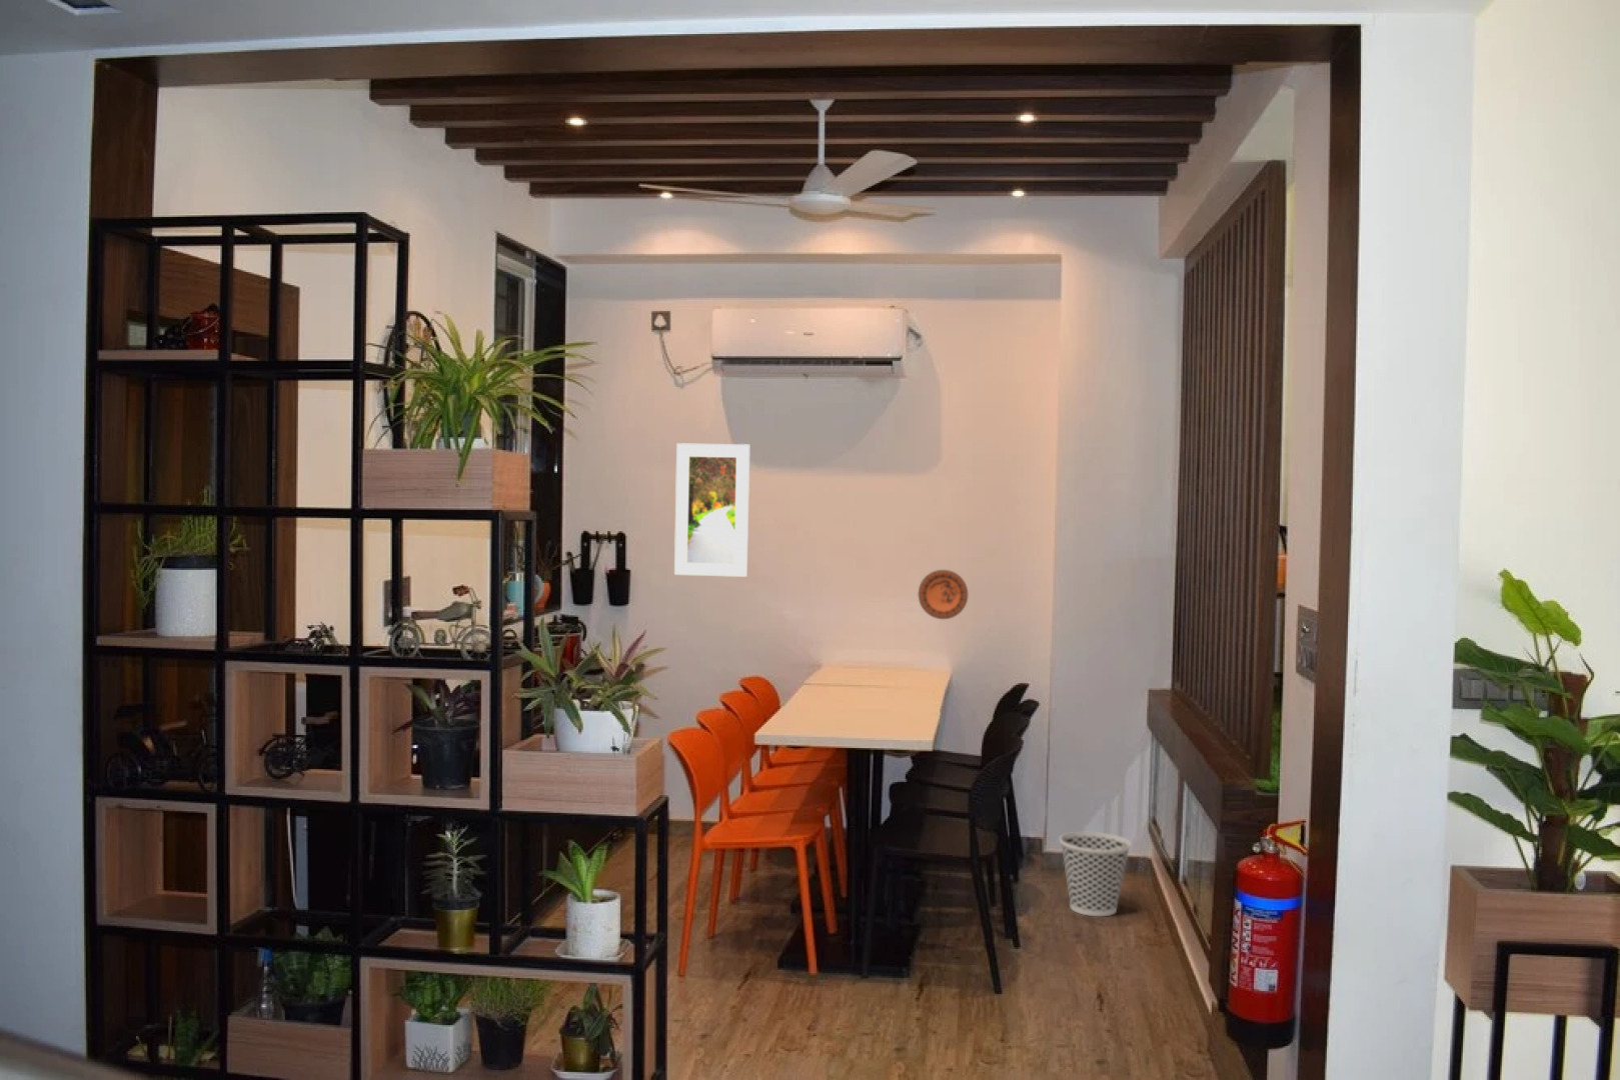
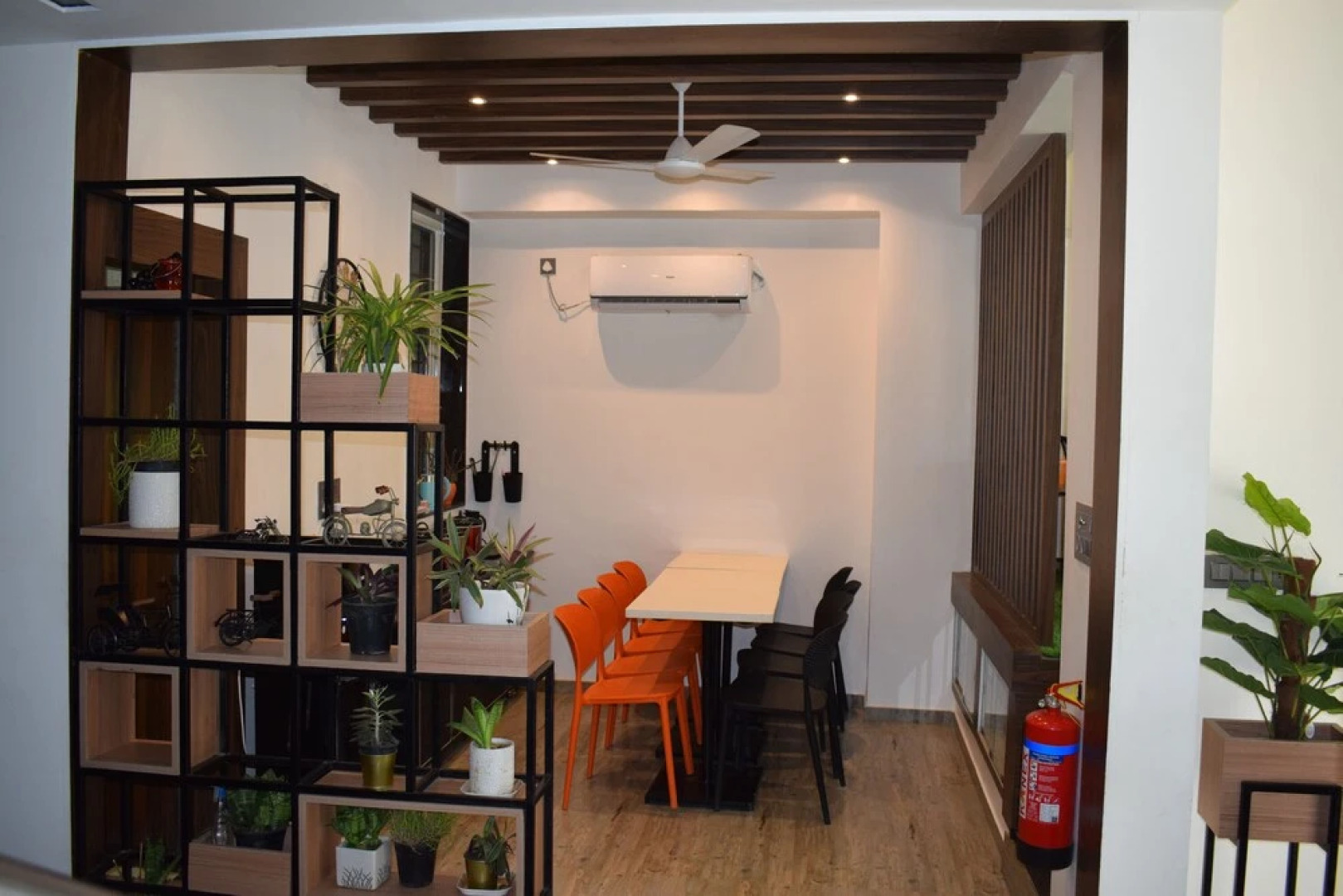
- decorative plate [918,569,969,620]
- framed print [673,442,750,579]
- wastebasket [1059,830,1131,917]
